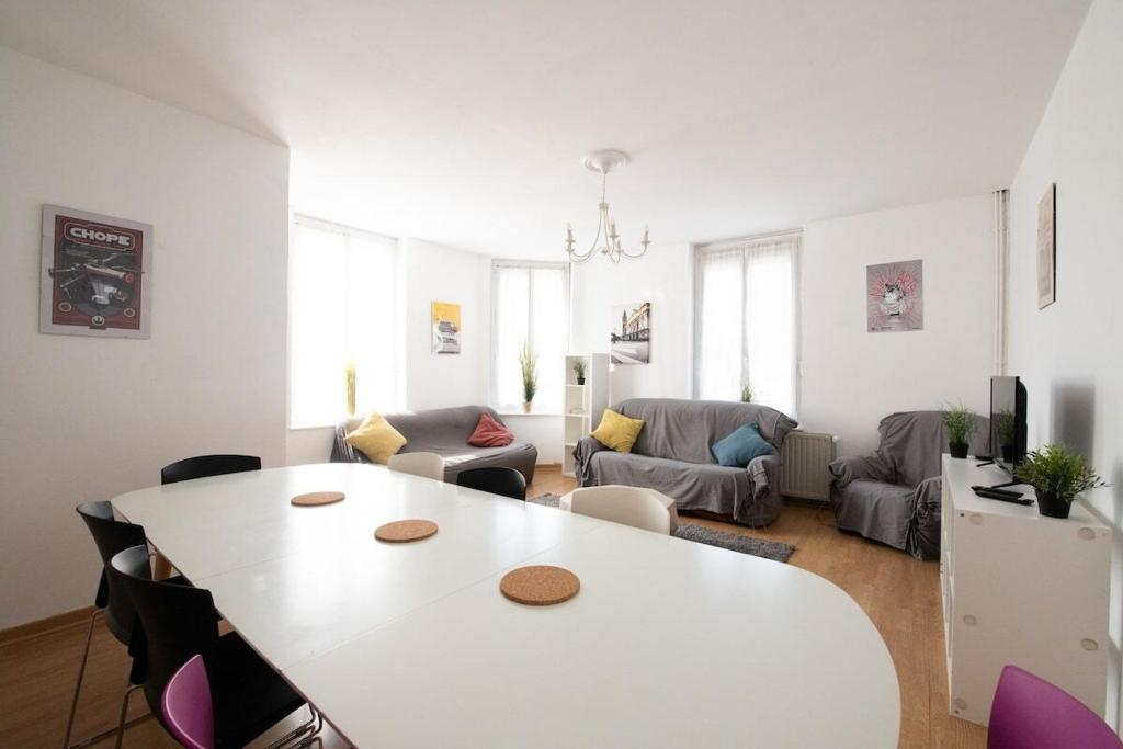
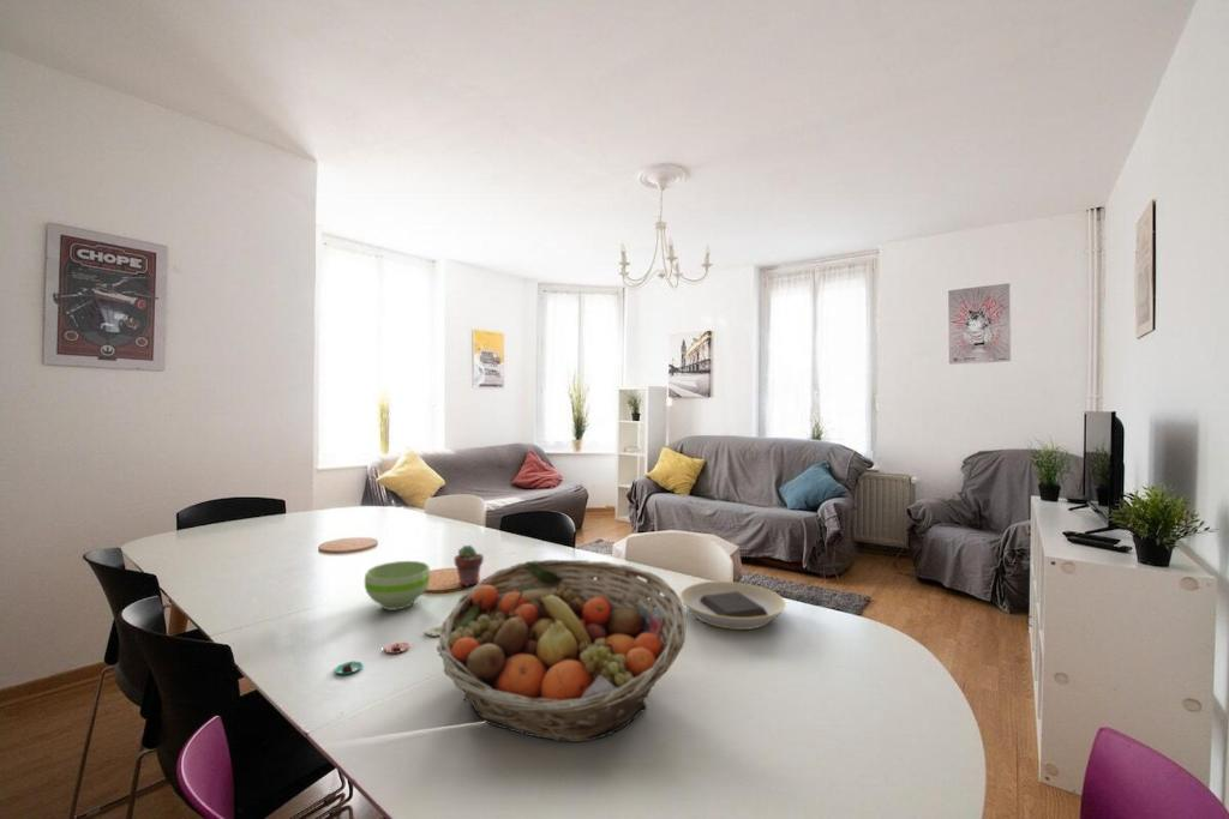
+ bowl [364,560,431,612]
+ potted succulent [452,544,485,588]
+ plate [679,580,787,631]
+ plate [334,626,442,675]
+ fruit basket [436,559,688,742]
